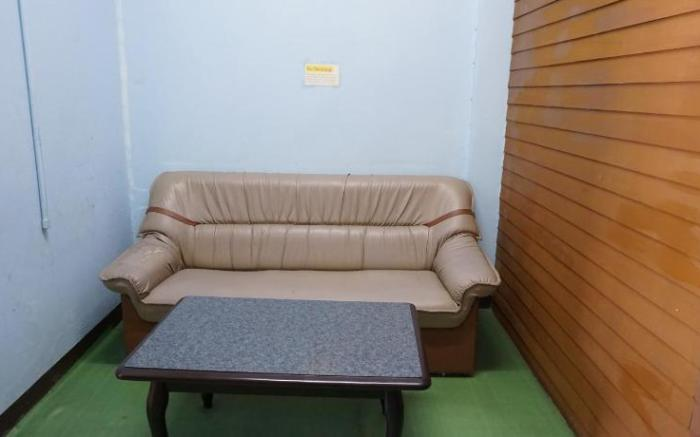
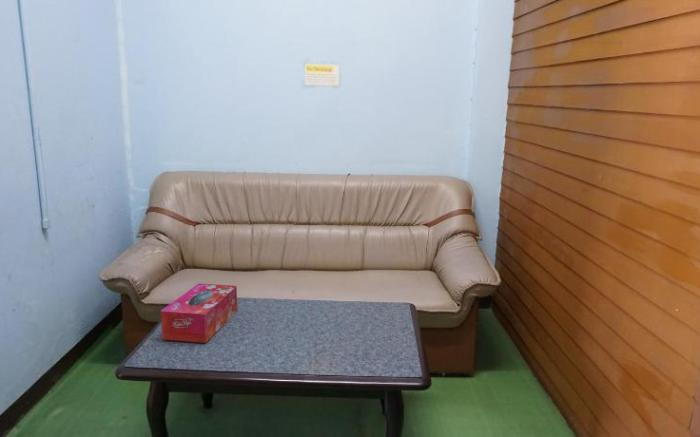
+ tissue box [160,282,238,344]
